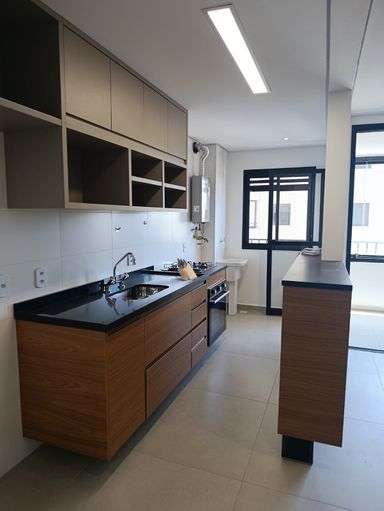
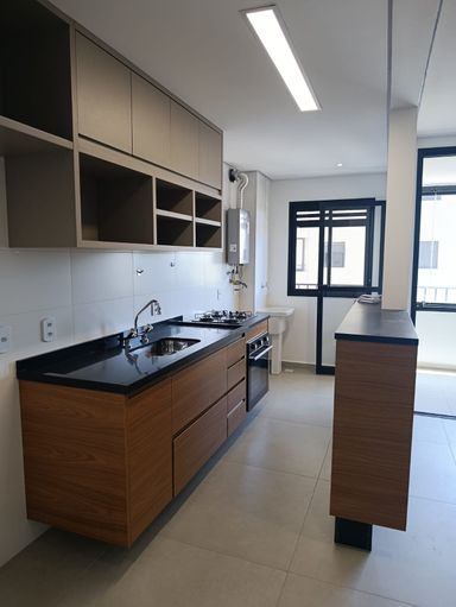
- knife block [176,257,198,281]
